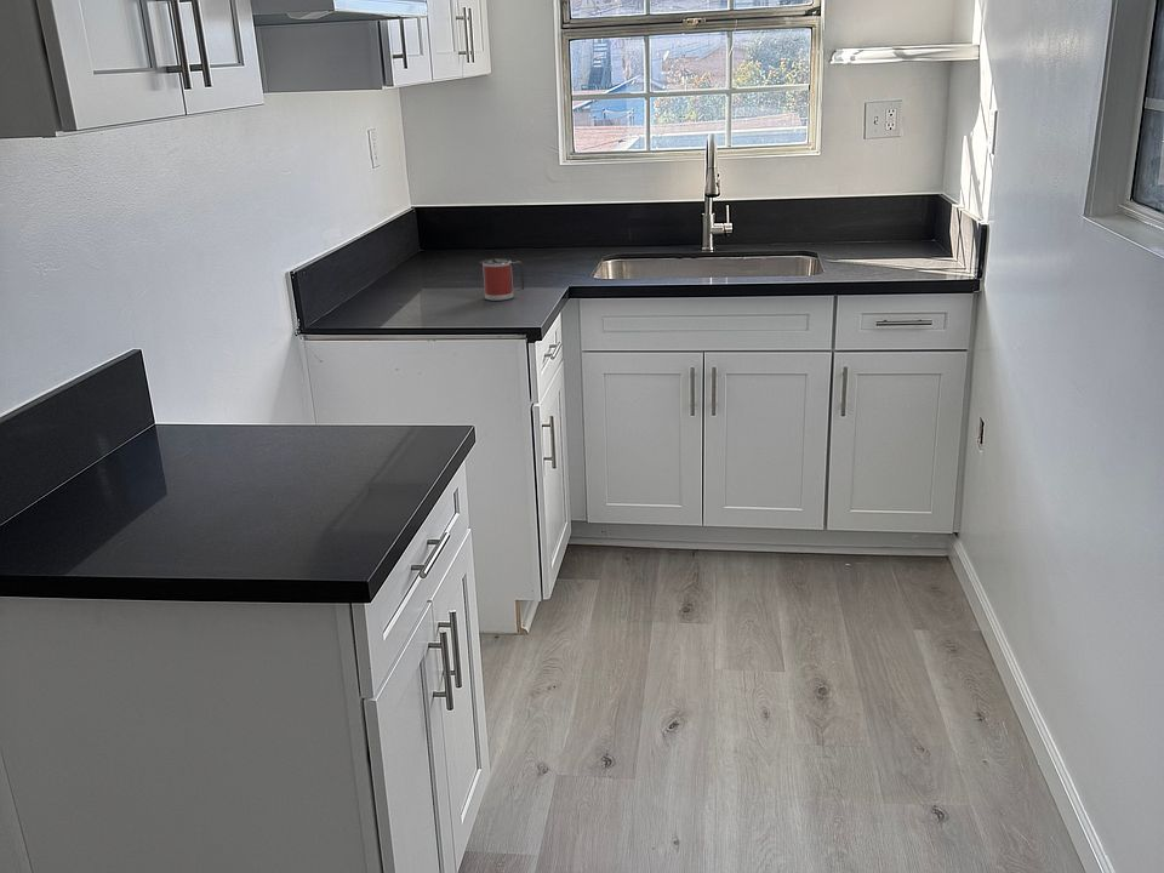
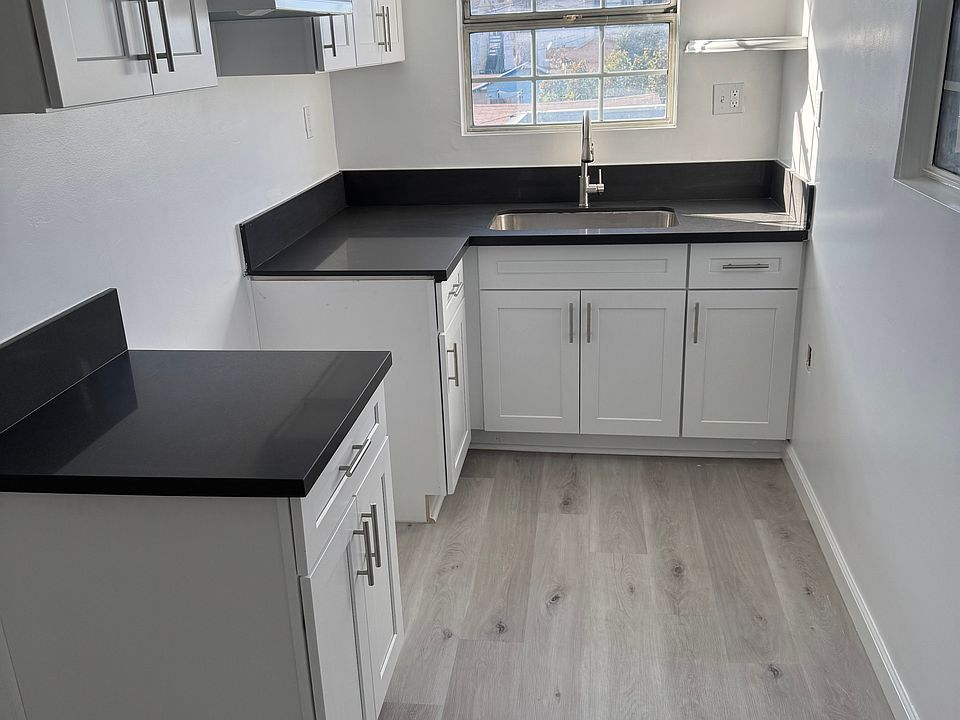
- mug [479,257,526,302]
